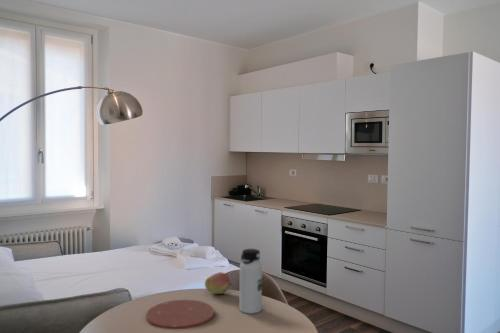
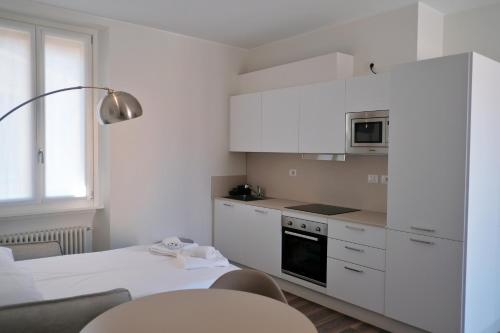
- fruit [204,271,233,295]
- water bottle [238,248,263,315]
- plate [145,299,215,330]
